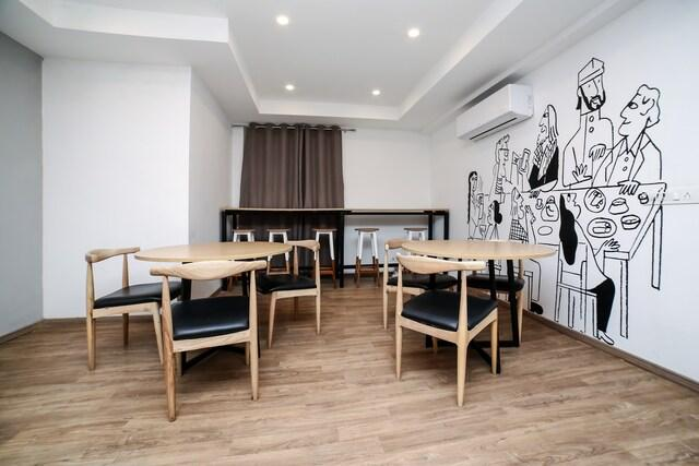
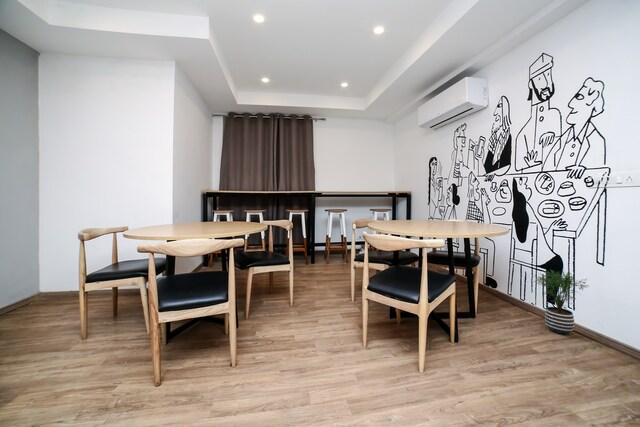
+ potted plant [530,269,589,336]
